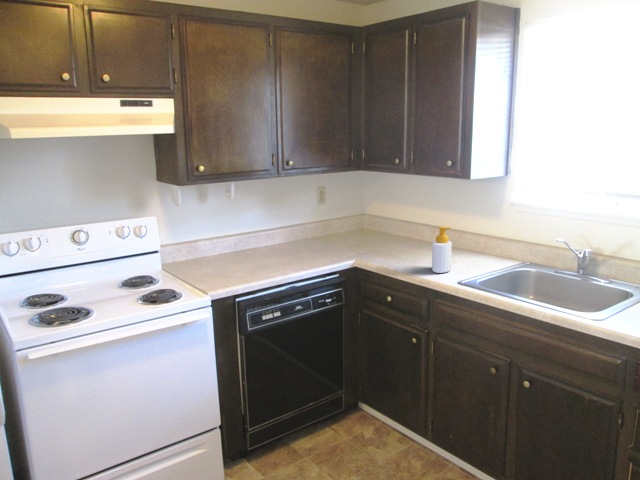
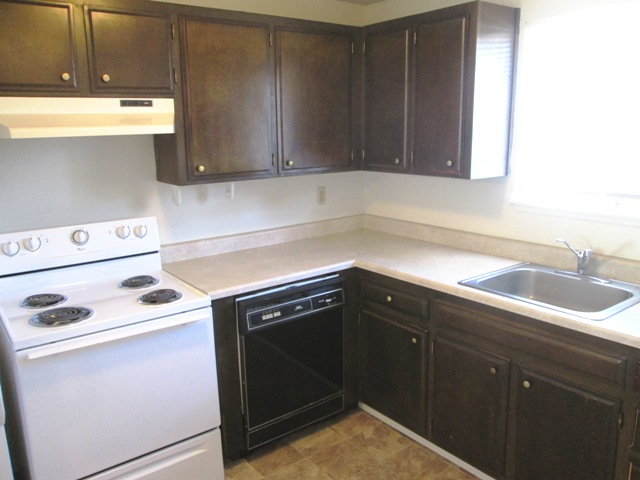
- soap bottle [431,226,453,274]
